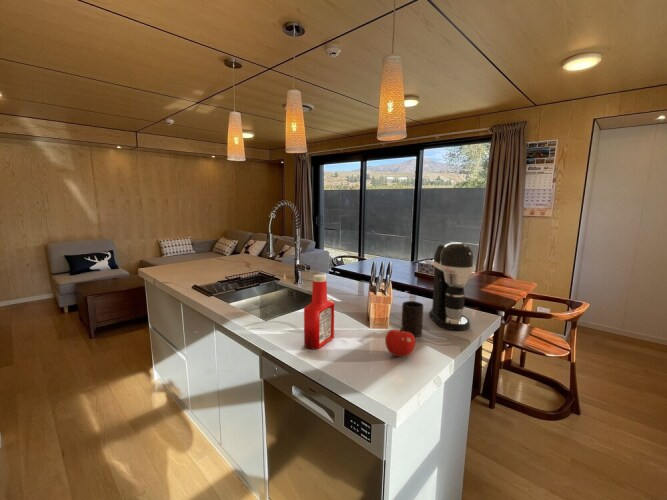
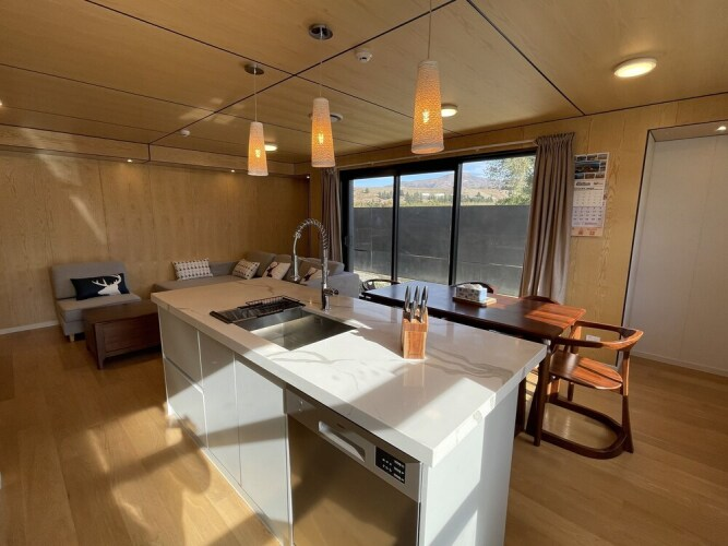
- coffee maker [428,241,475,331]
- soap bottle [303,274,335,350]
- fruit [384,327,416,358]
- cup [401,300,424,338]
